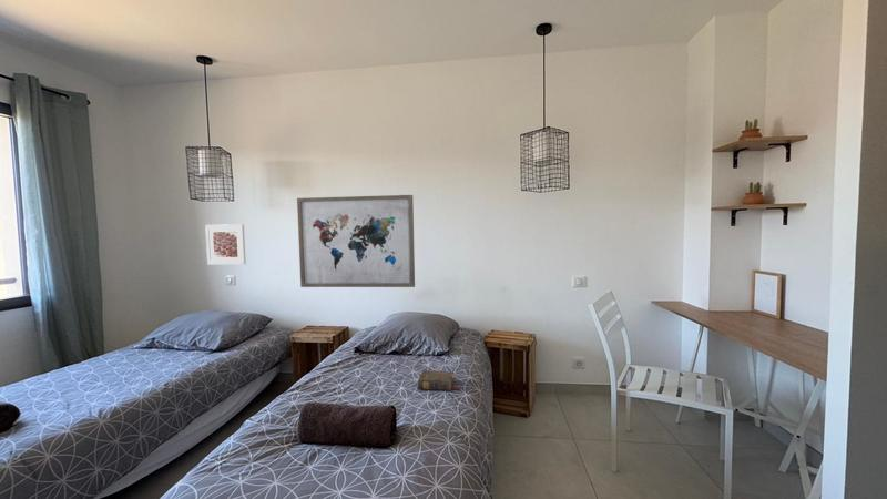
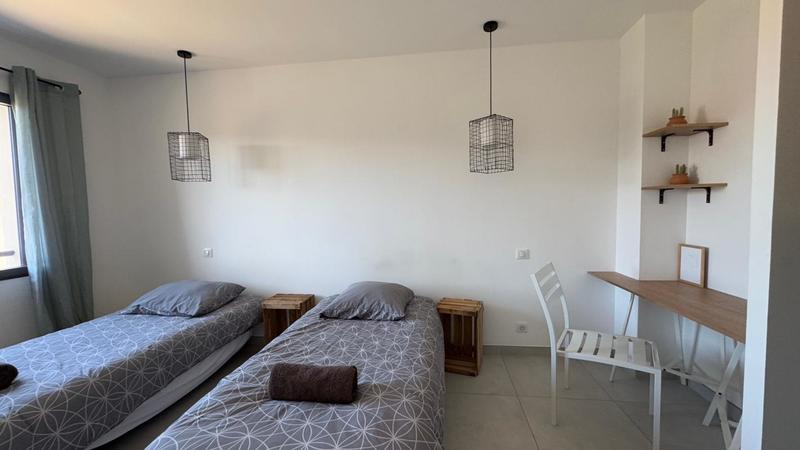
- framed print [204,223,247,265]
- book [416,369,462,391]
- wall art [296,194,416,288]
